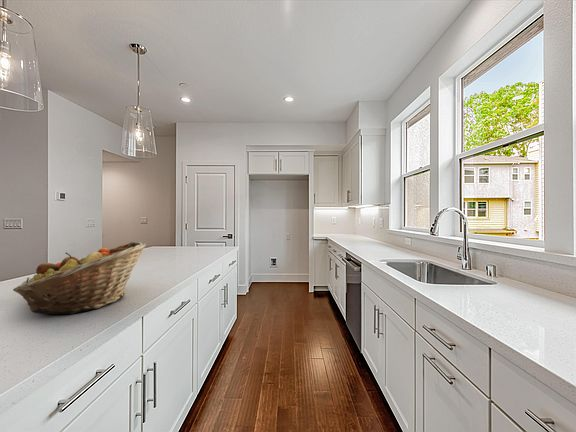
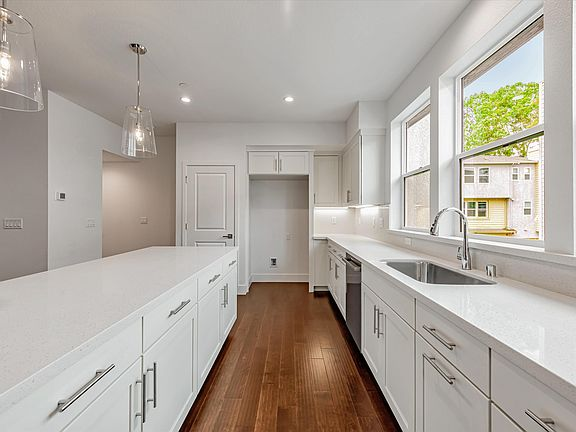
- fruit basket [12,241,147,315]
